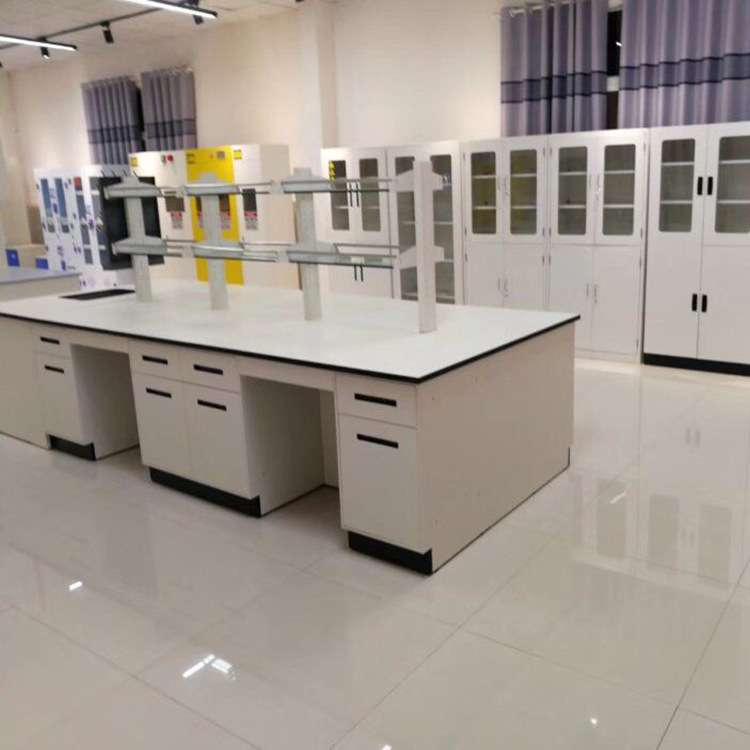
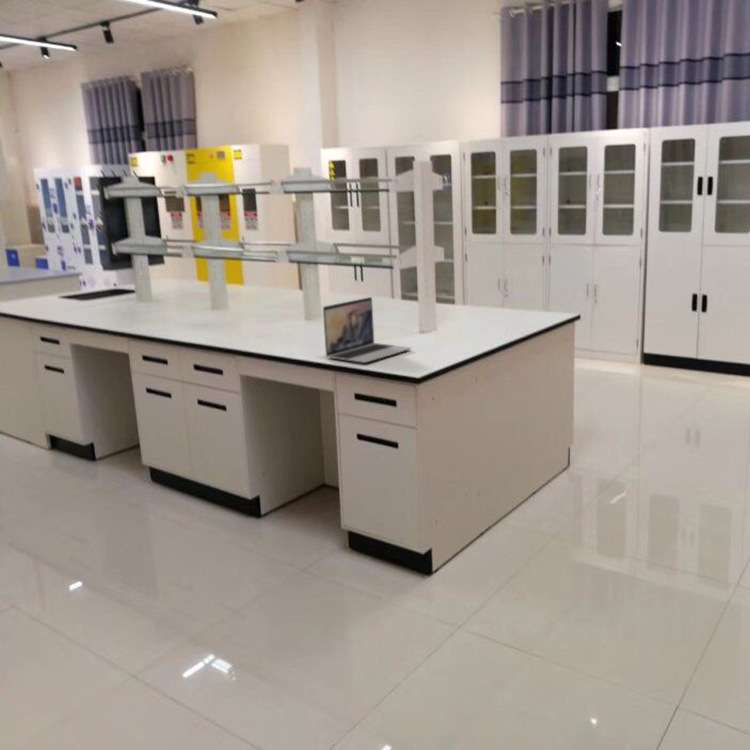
+ laptop [322,296,412,364]
